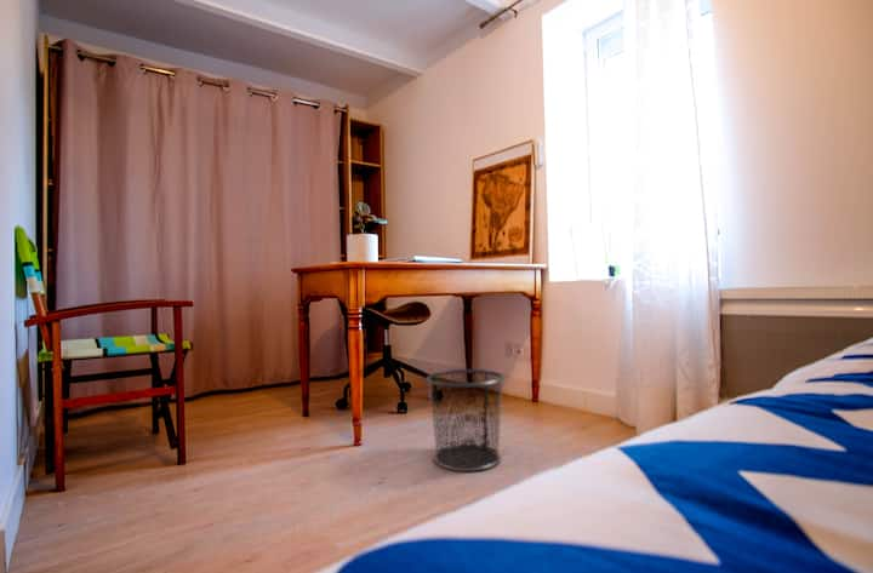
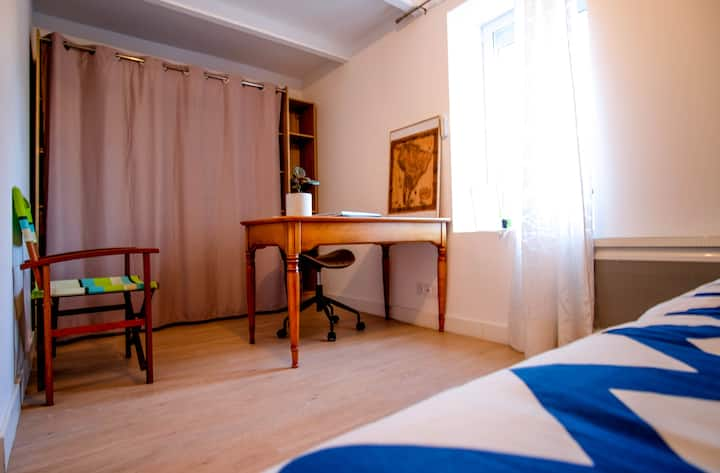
- trash can [426,368,506,472]
